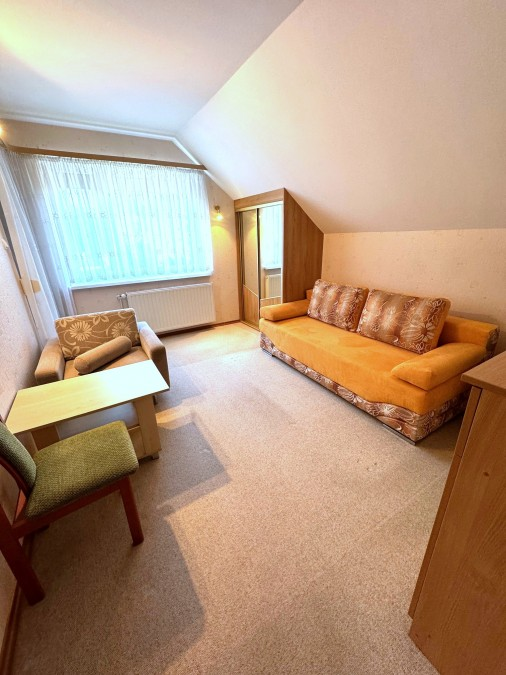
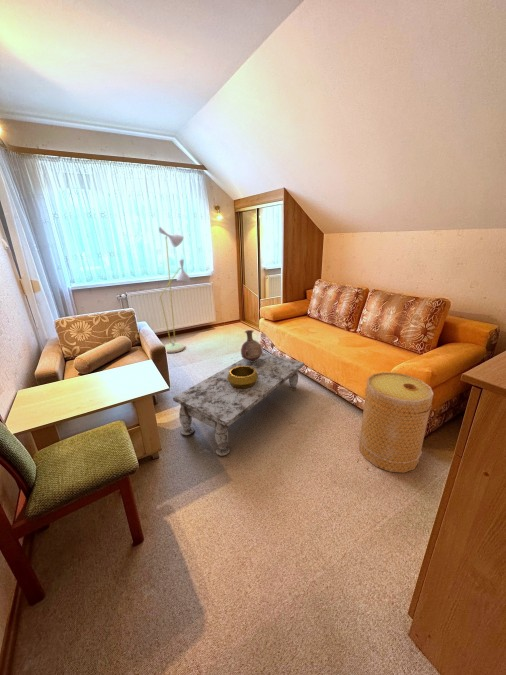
+ decorative bowl [227,366,258,389]
+ basket [358,371,434,474]
+ coffee table [172,351,305,457]
+ floor lamp [158,226,192,354]
+ vase [240,329,263,362]
